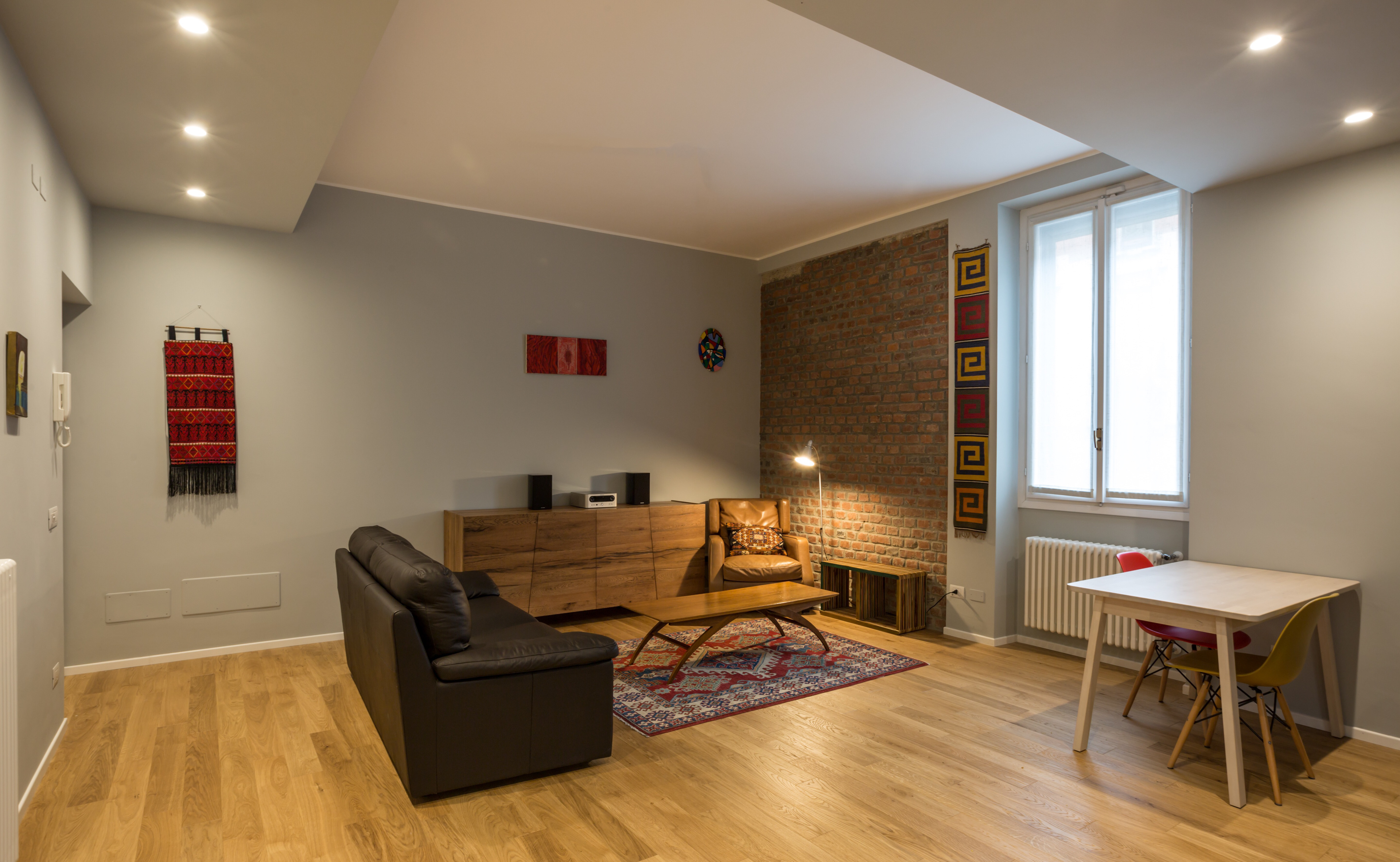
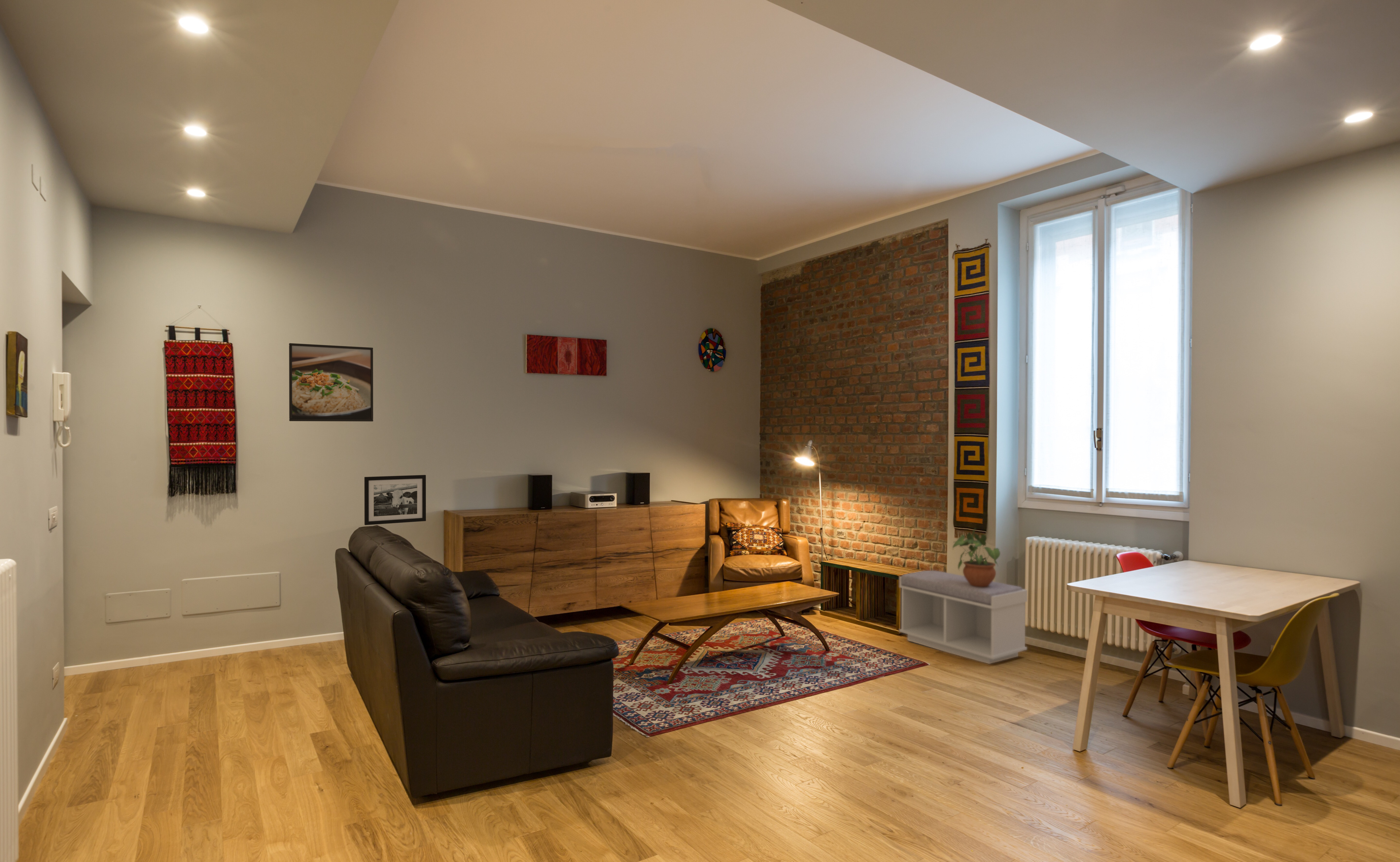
+ potted plant [952,528,1001,587]
+ bench [899,570,1028,664]
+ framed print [289,343,374,422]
+ picture frame [364,475,426,525]
